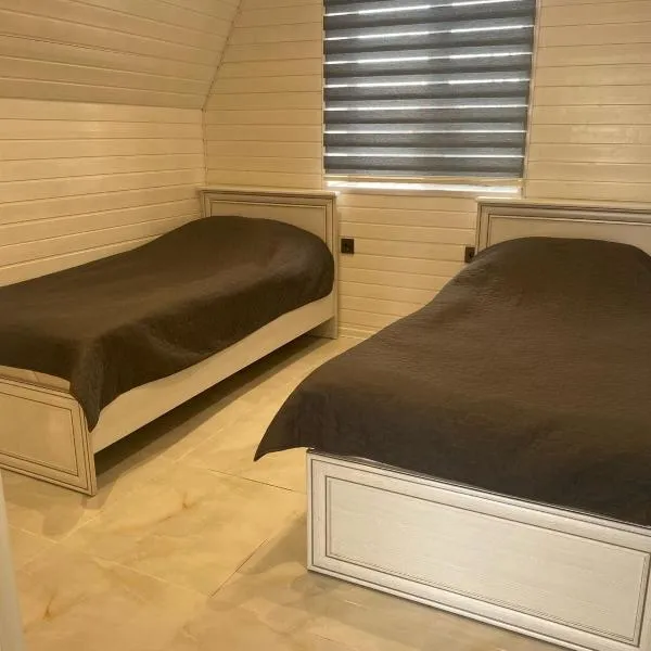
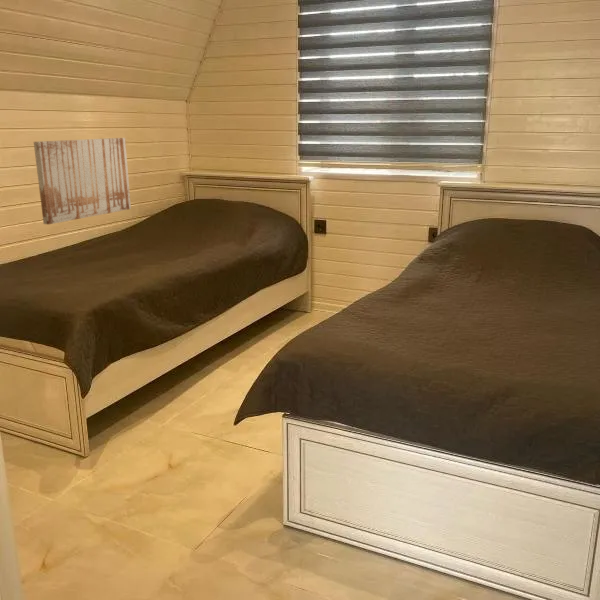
+ wall art [33,137,132,226]
